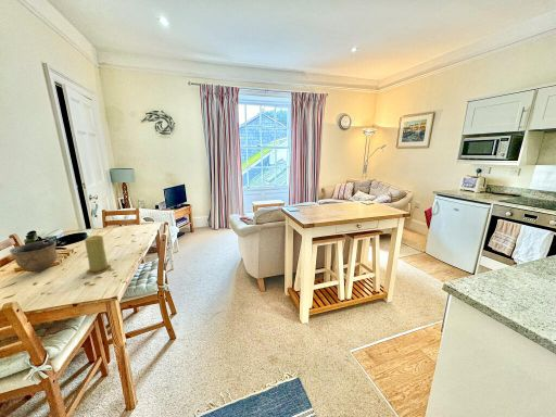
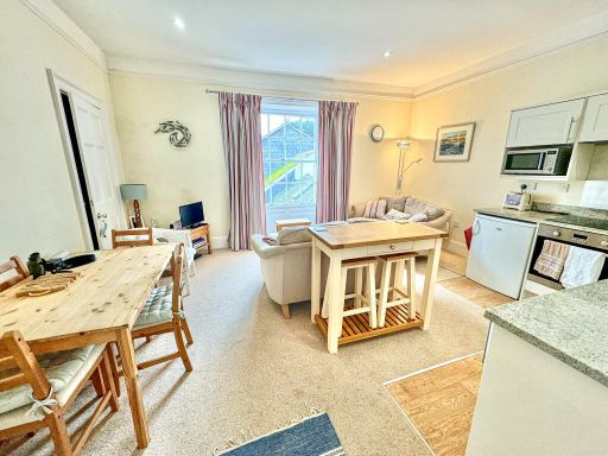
- bowl [9,240,58,273]
- candle [84,235,112,276]
